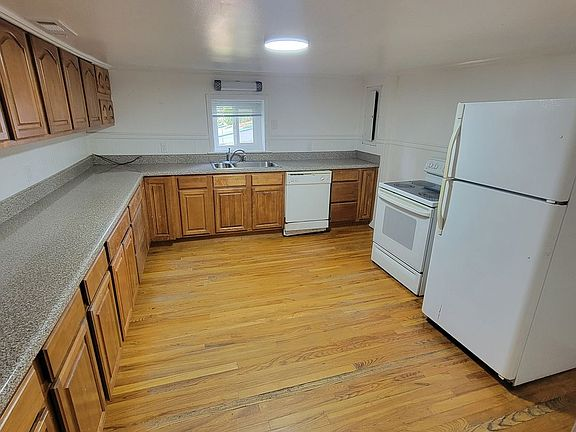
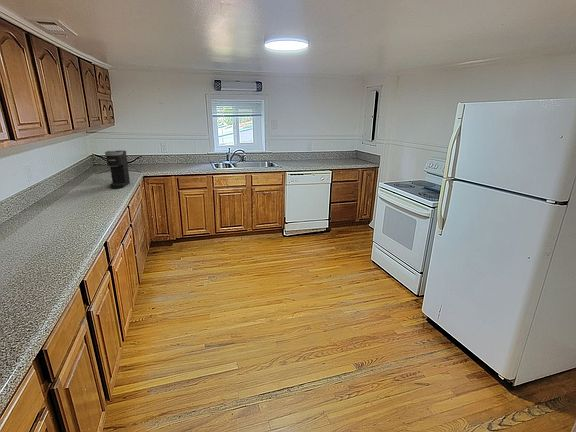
+ coffee maker [104,150,131,189]
